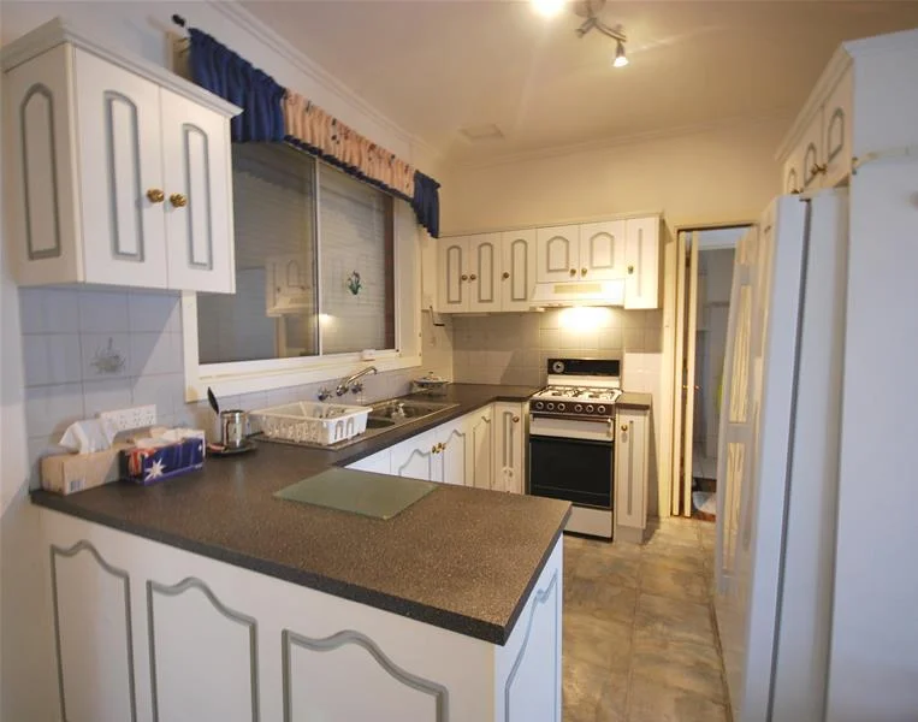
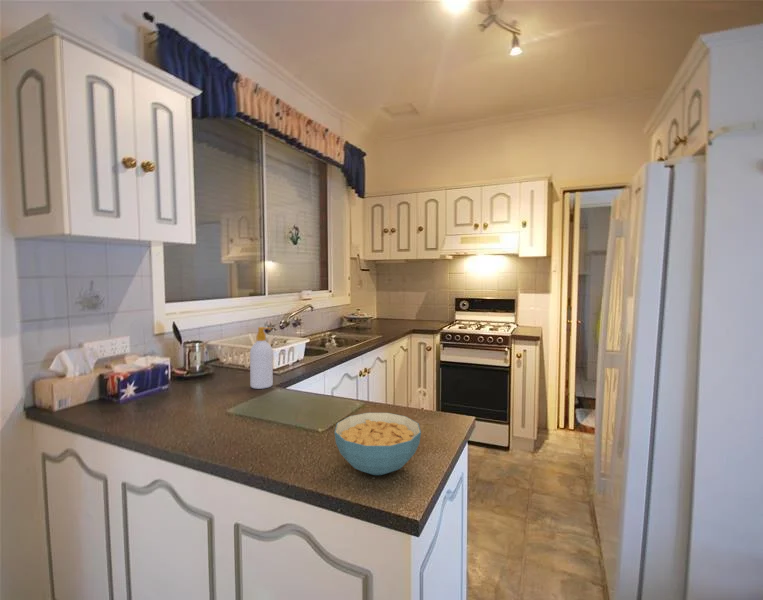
+ soap bottle [249,326,274,390]
+ cereal bowl [333,412,422,476]
